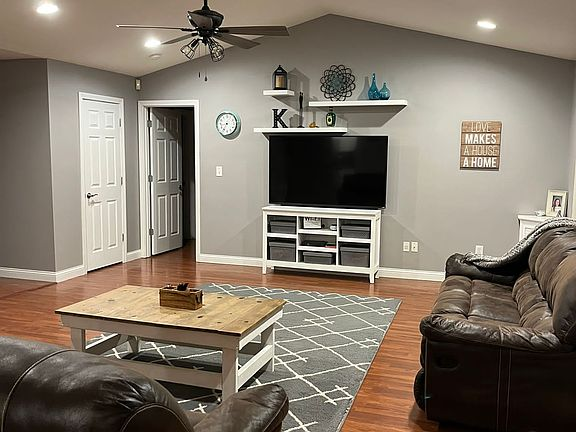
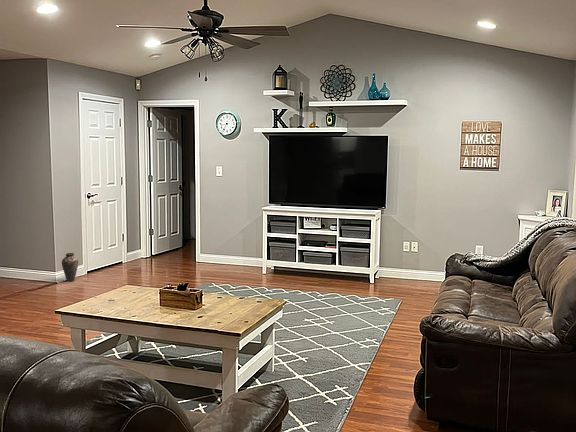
+ vase [61,252,79,283]
